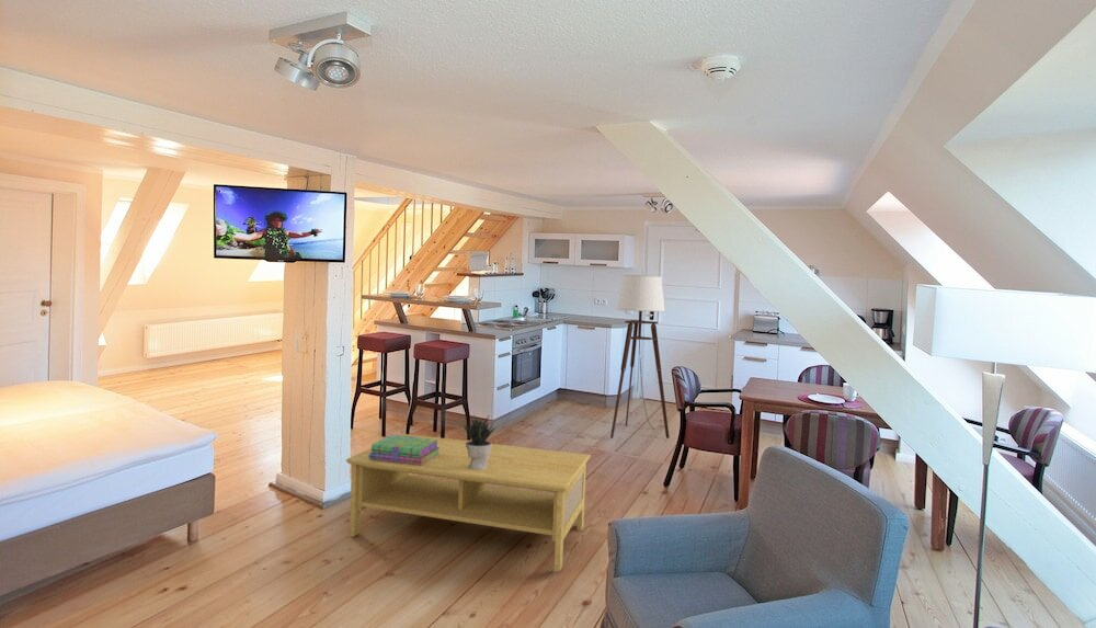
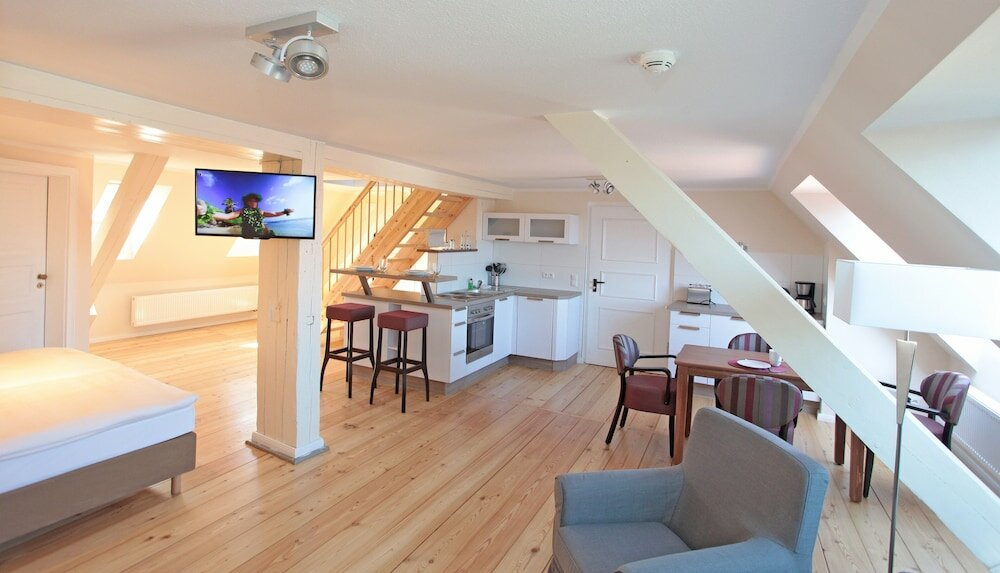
- potted plant [460,413,499,470]
- stack of books [369,434,439,465]
- floor lamp [609,274,670,439]
- coffee table [345,433,592,572]
